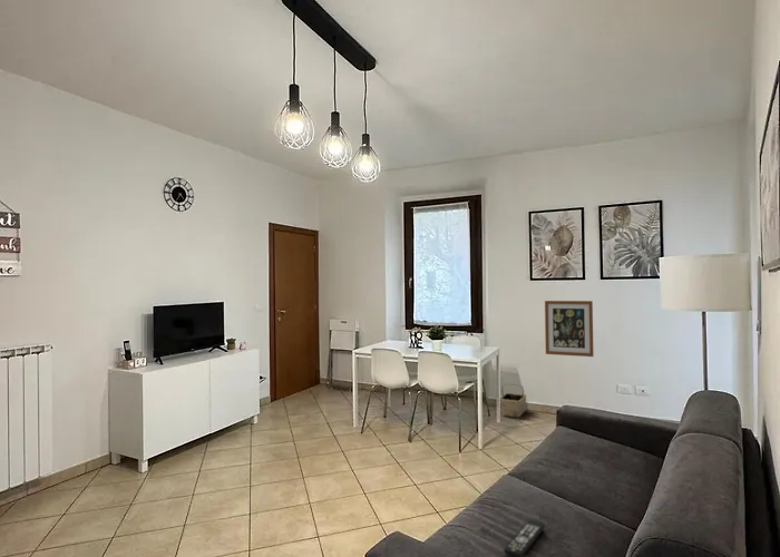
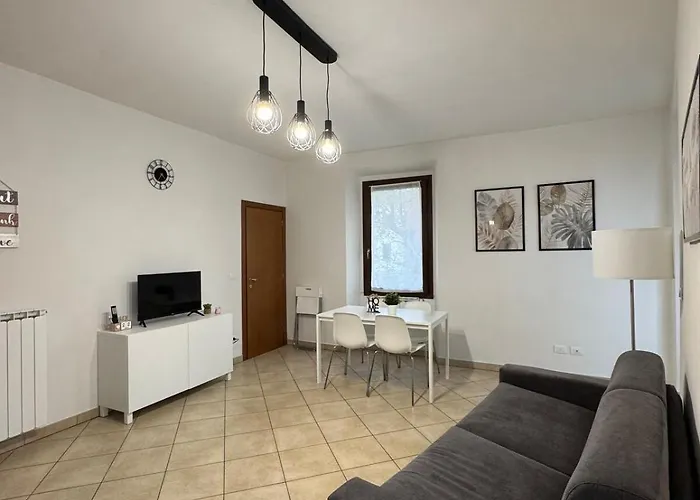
- remote control [503,518,546,557]
- wall art [544,300,595,358]
- basket [499,382,527,419]
